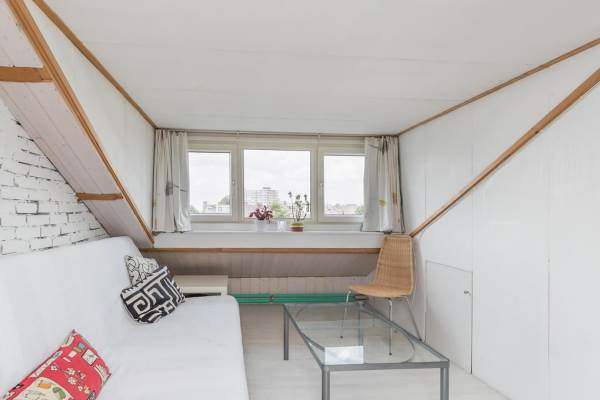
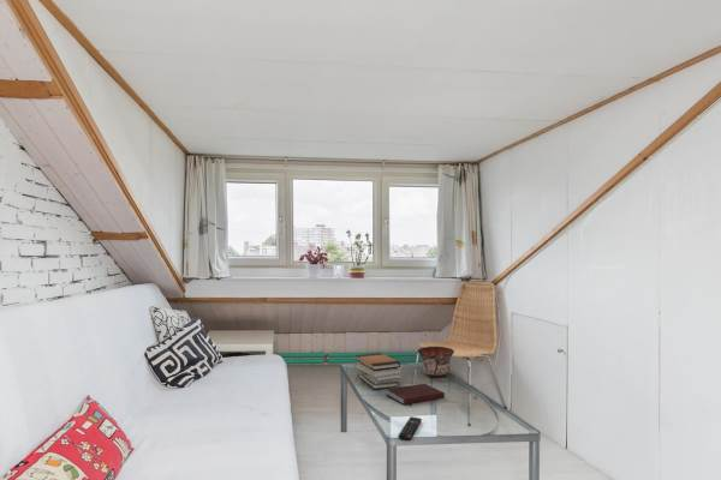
+ notebook [386,383,446,407]
+ book stack [354,352,403,390]
+ remote control [397,415,423,442]
+ bowl [416,346,455,377]
